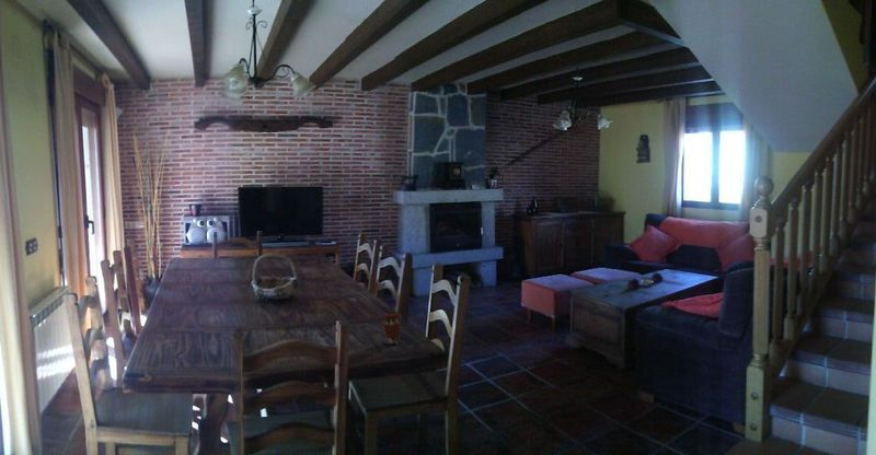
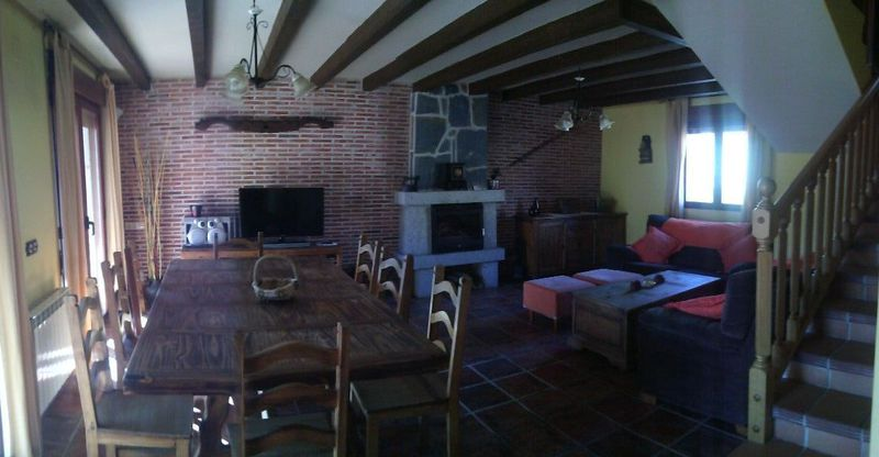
- coffee cup [381,311,403,346]
